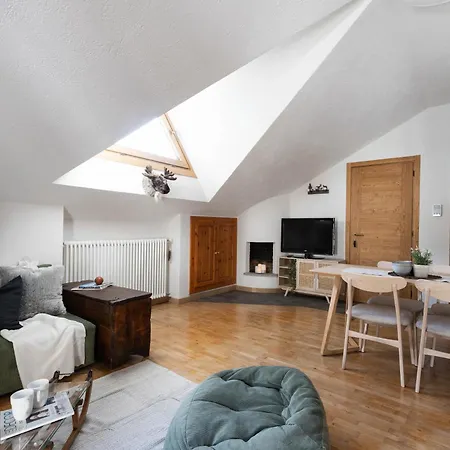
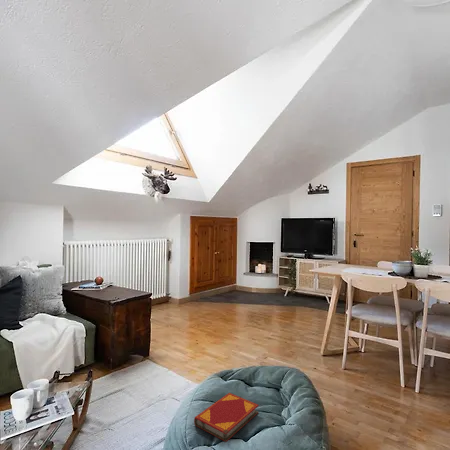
+ hardback book [193,392,260,443]
